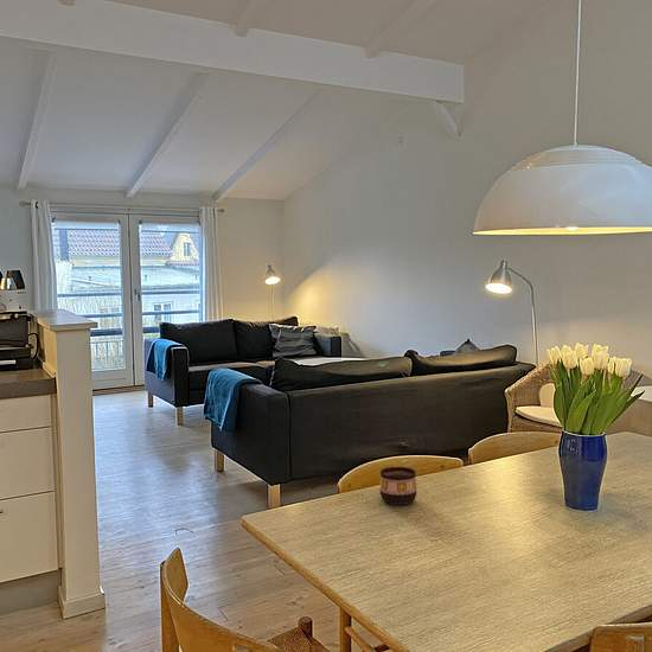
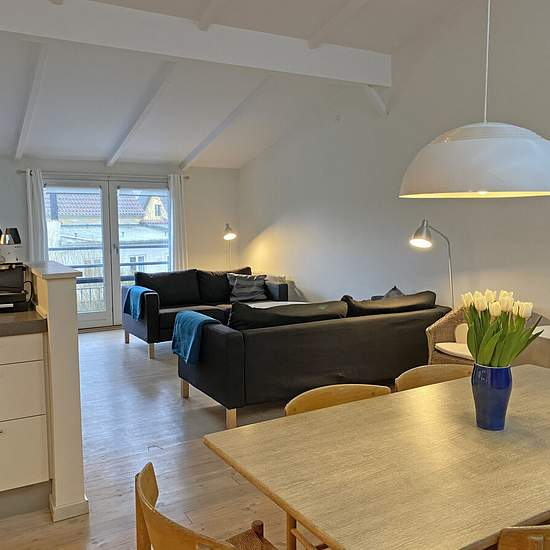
- cup [379,466,418,505]
